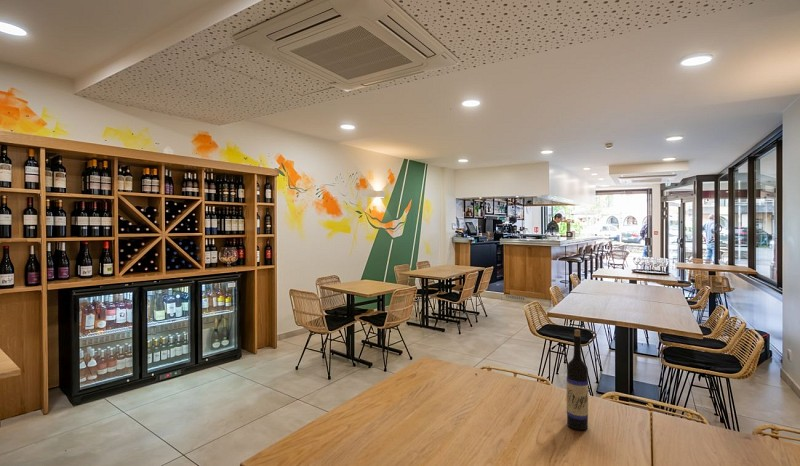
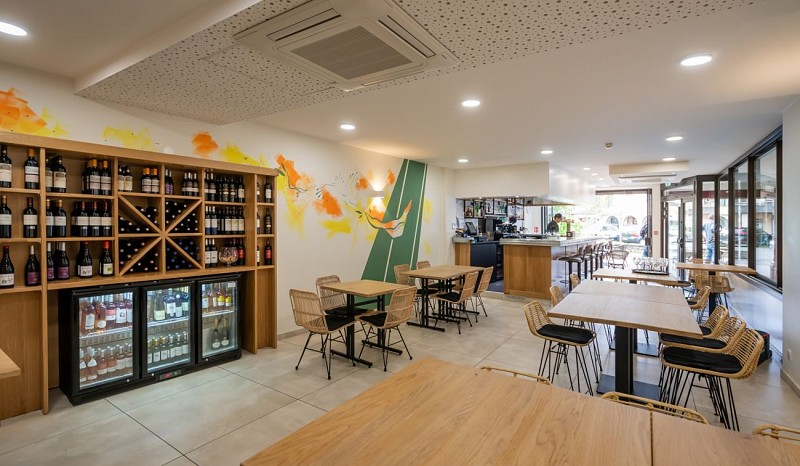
- wine bottle [566,329,589,431]
